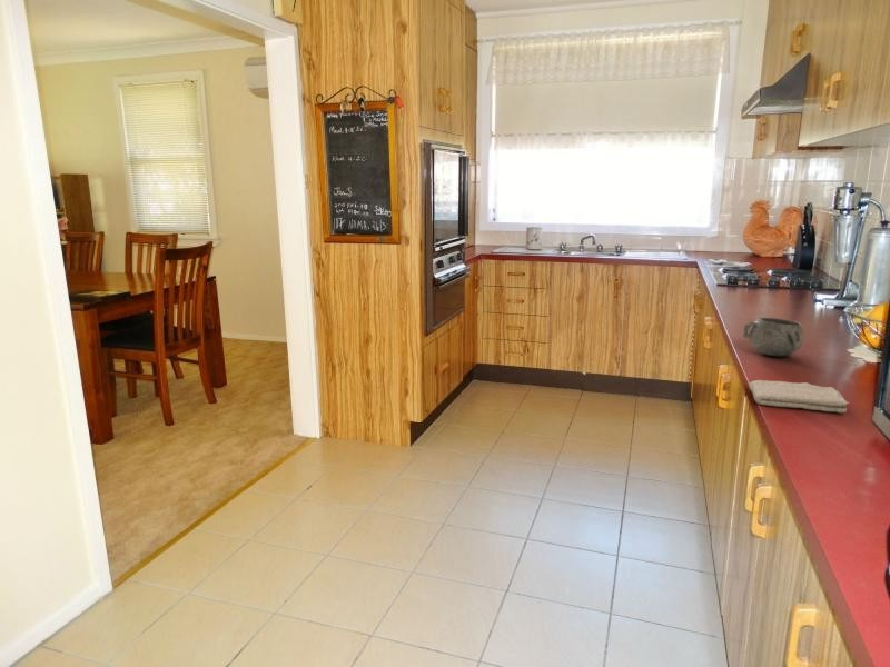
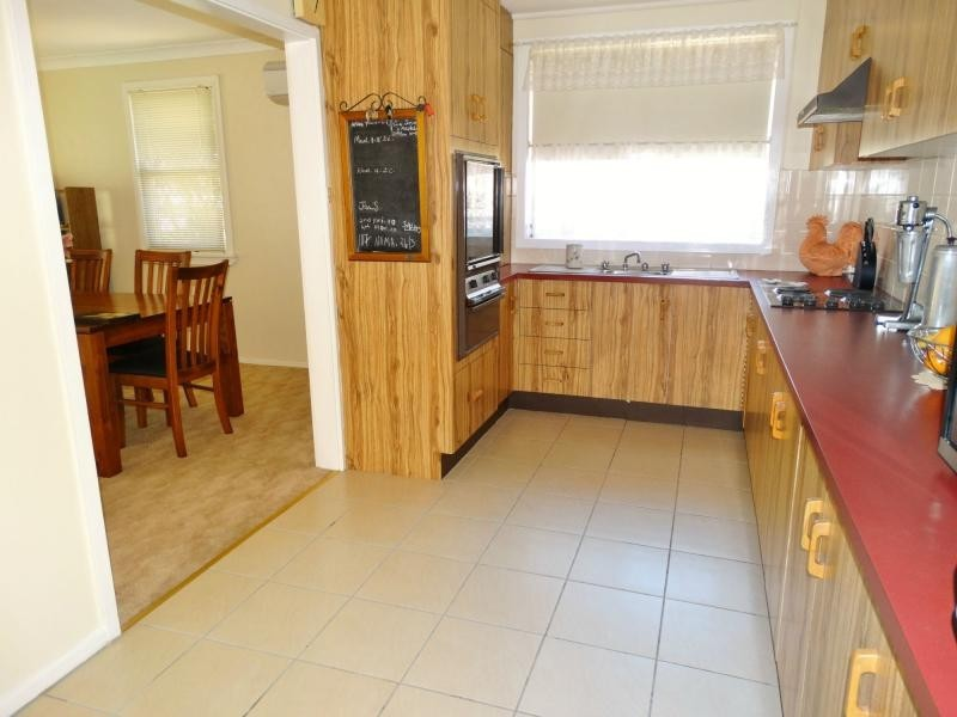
- washcloth [748,379,851,414]
- decorative bowl [742,317,805,357]
